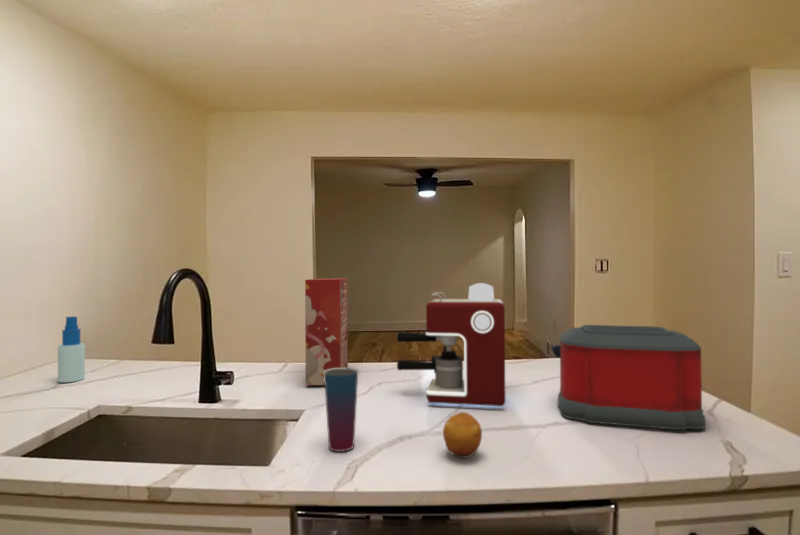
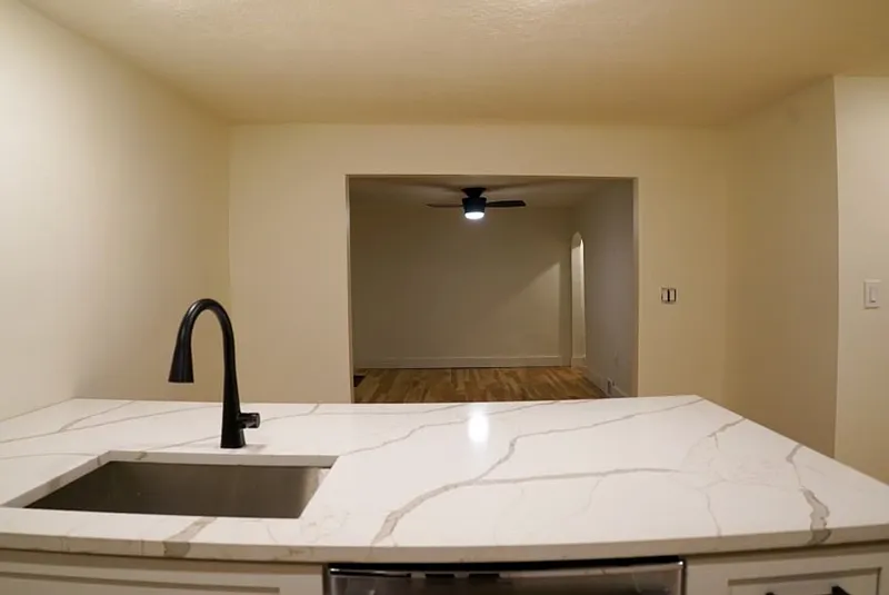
- cup [324,367,359,453]
- cereal box [304,277,349,386]
- fruit [442,411,483,459]
- coffee maker [396,282,506,407]
- spray bottle [57,315,86,383]
- toaster [549,324,706,431]
